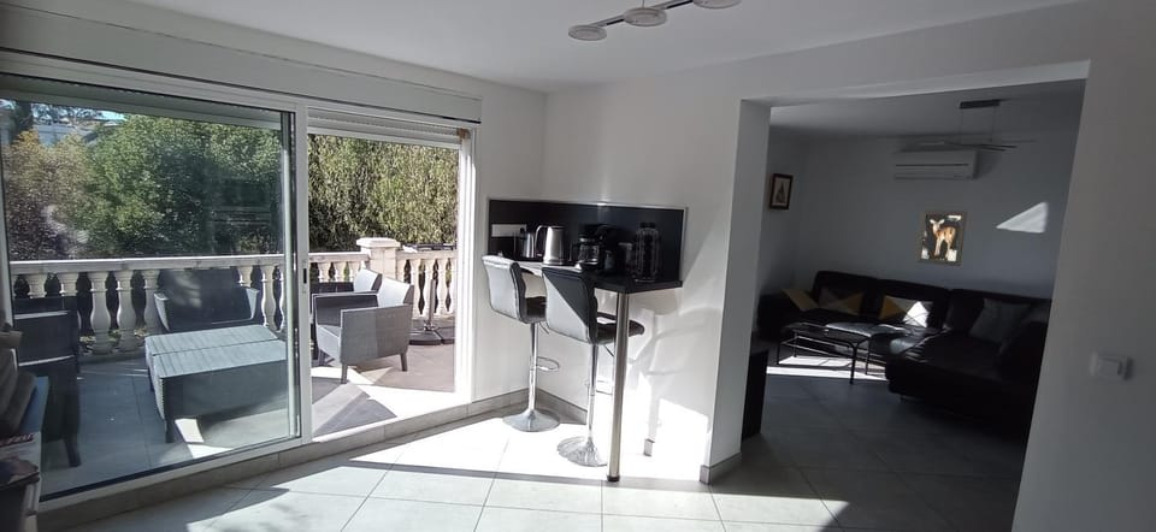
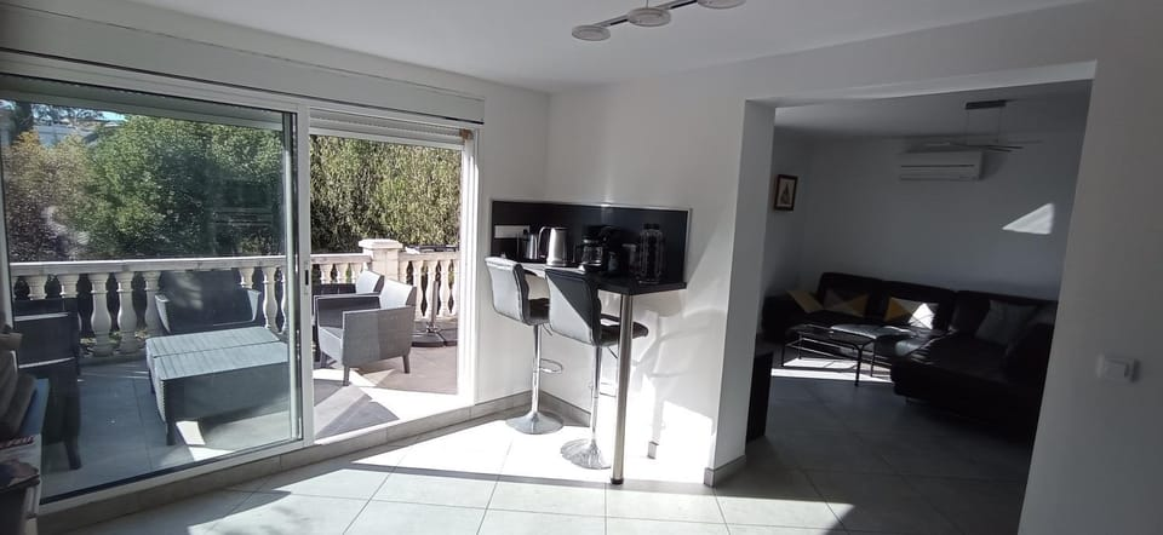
- wall art [915,208,968,267]
